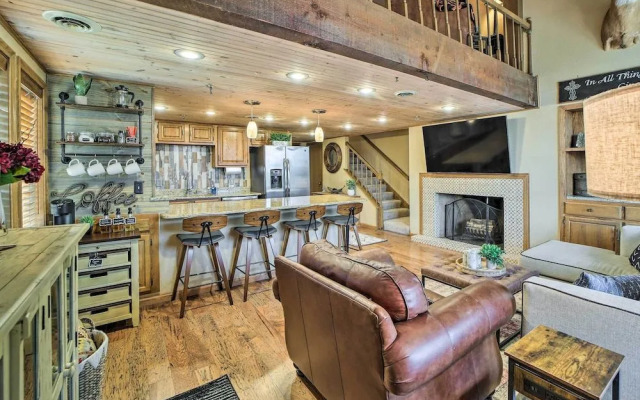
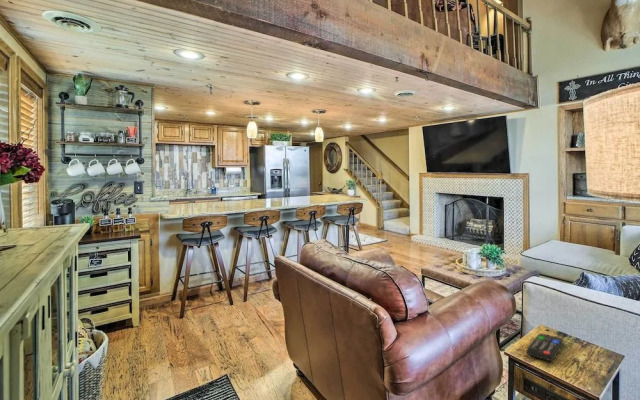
+ remote control [526,332,564,362]
